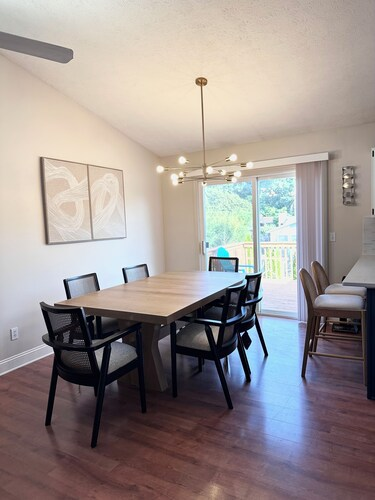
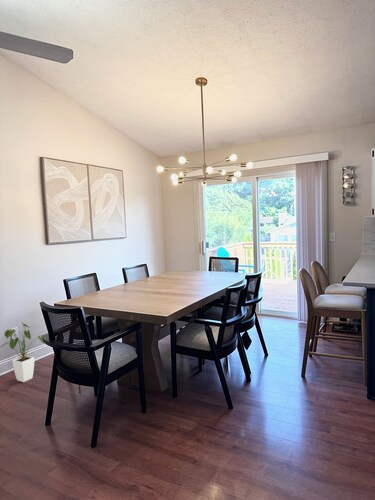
+ house plant [0,322,45,383]
